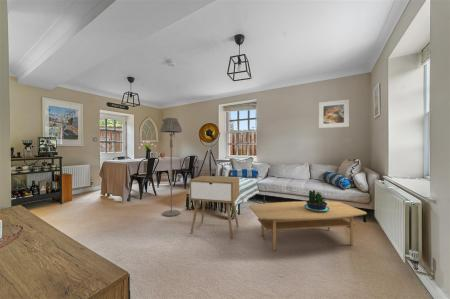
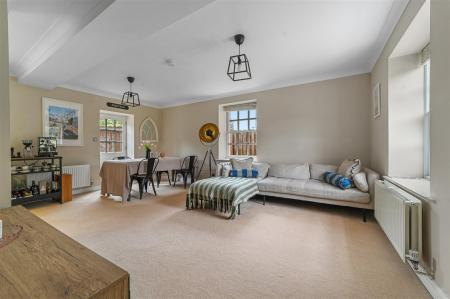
- coffee table [248,200,368,252]
- potted plant [304,189,329,212]
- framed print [318,99,350,129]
- nightstand [189,175,240,239]
- floor lamp [159,117,183,217]
